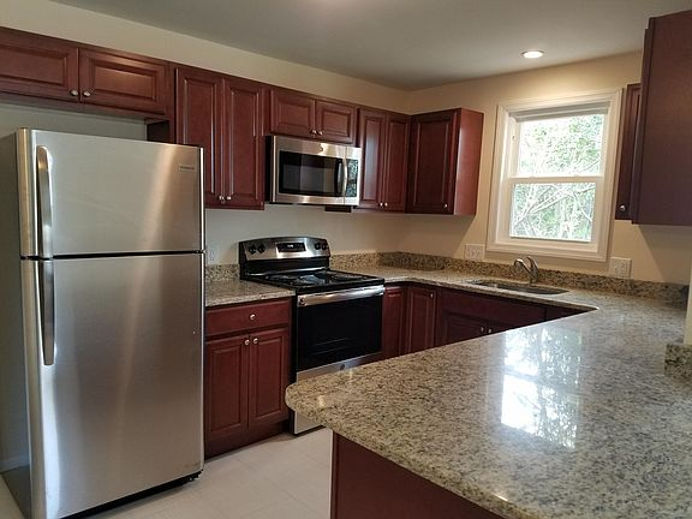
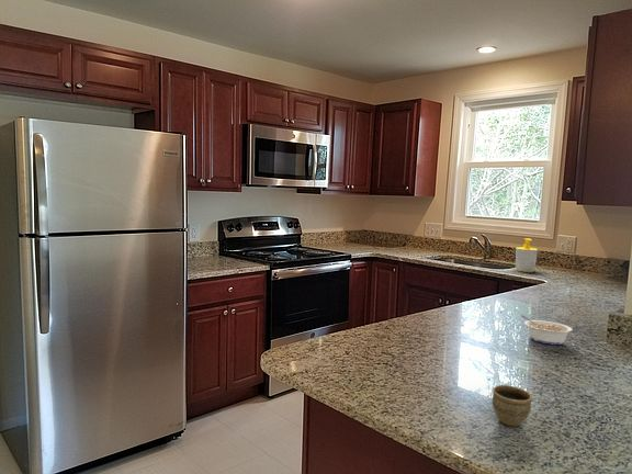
+ soap bottle [515,237,539,273]
+ legume [520,314,574,346]
+ cup [492,384,533,428]
